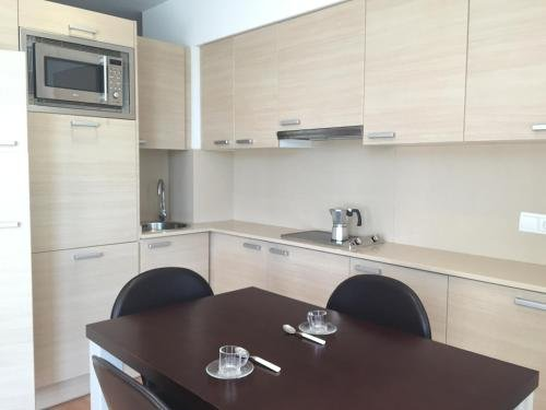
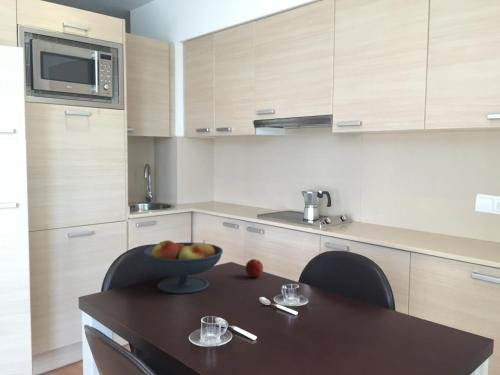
+ fruit bowl [142,239,224,295]
+ peach [245,258,264,278]
